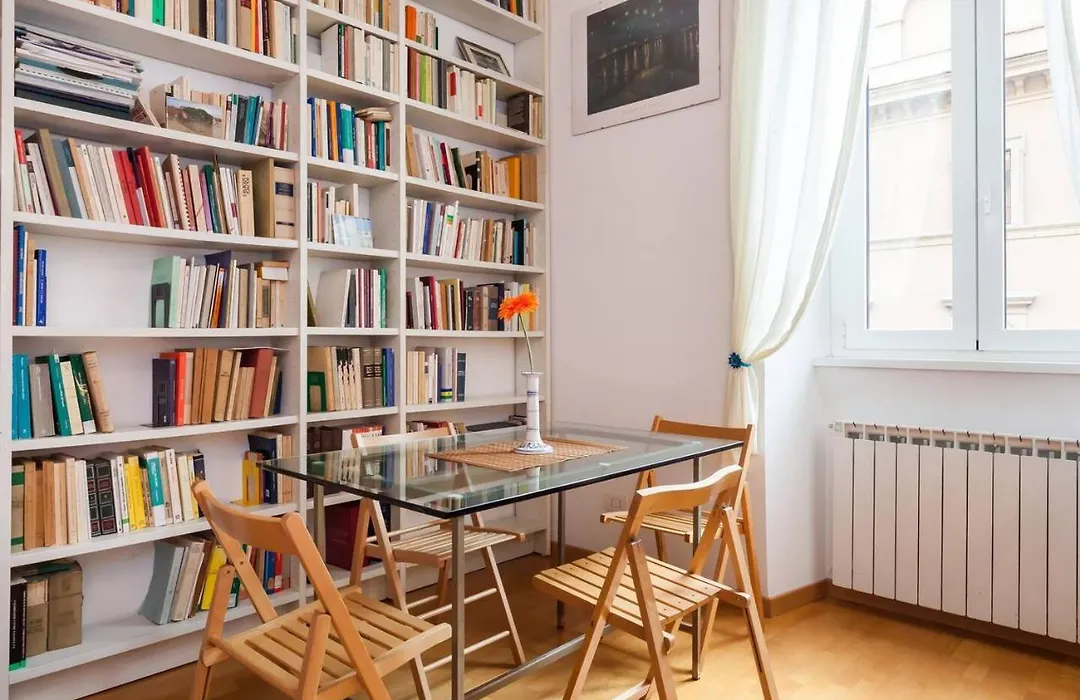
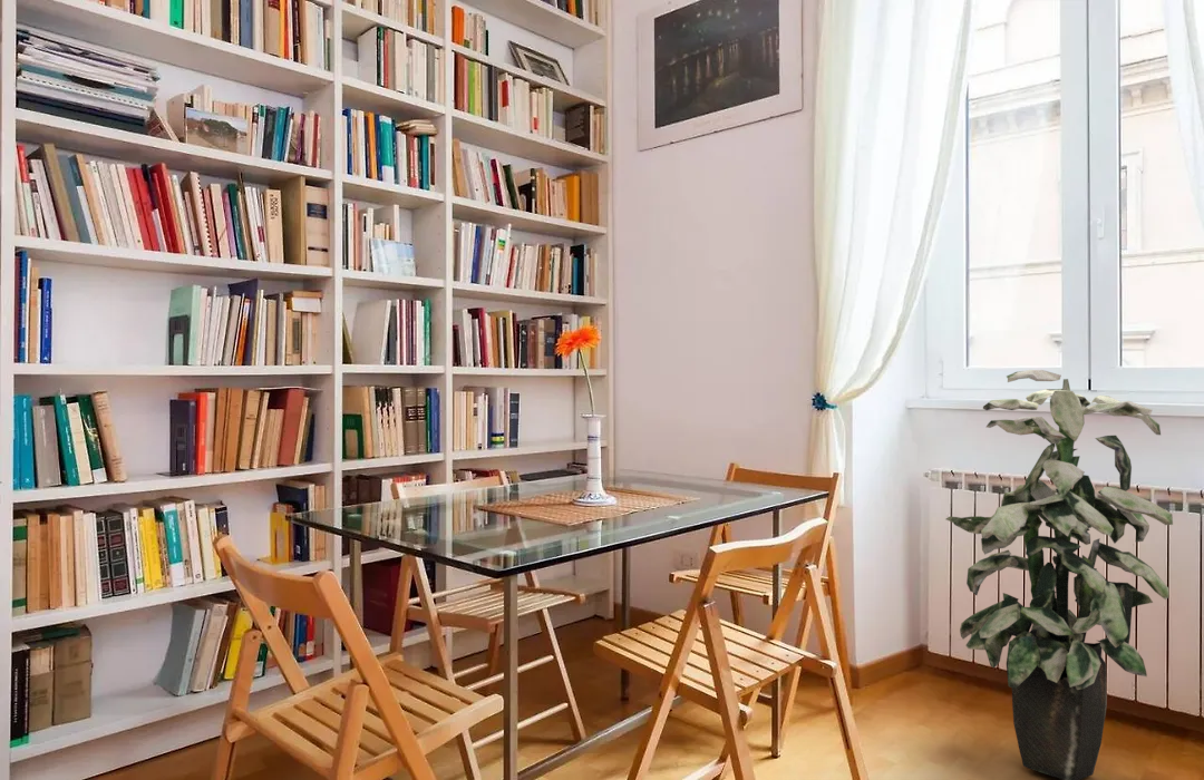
+ indoor plant [945,369,1174,780]
